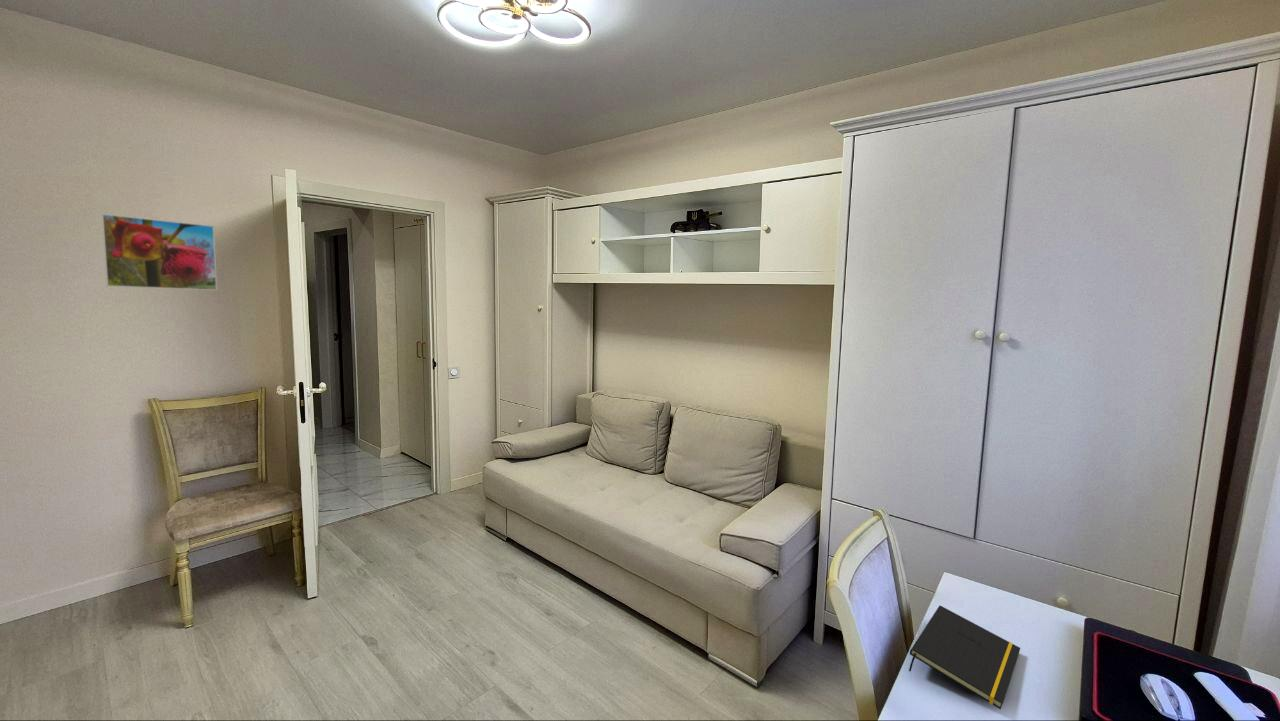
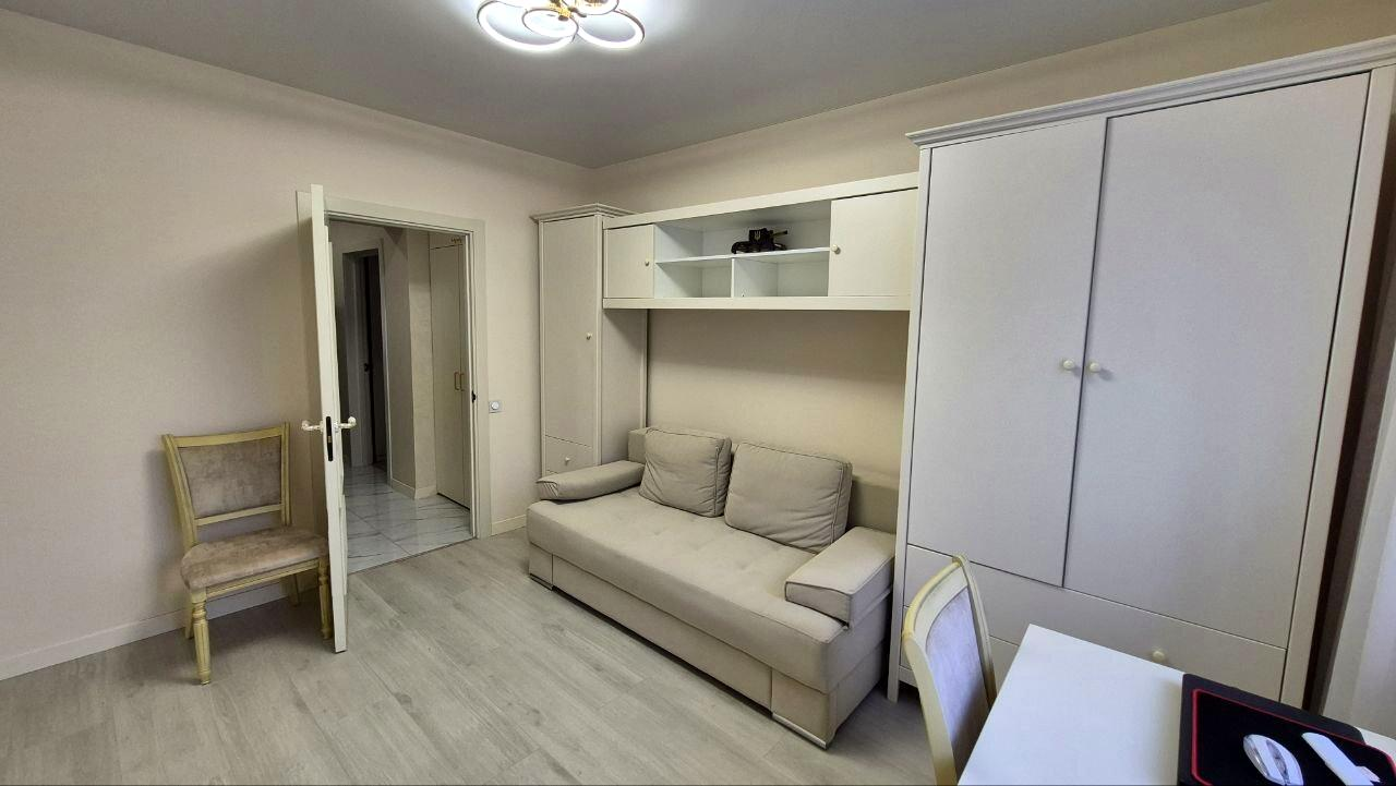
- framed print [100,213,218,291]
- notepad [908,605,1021,710]
